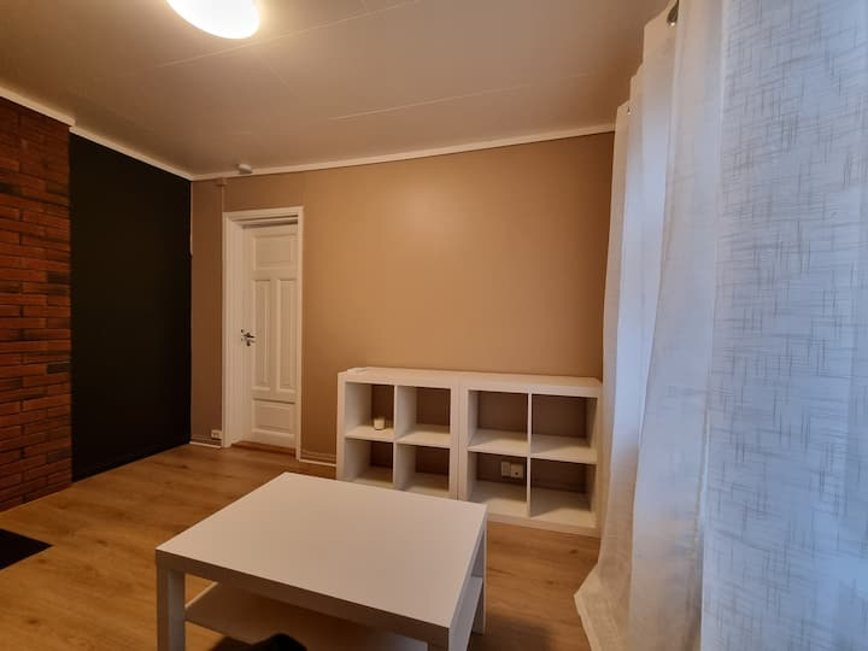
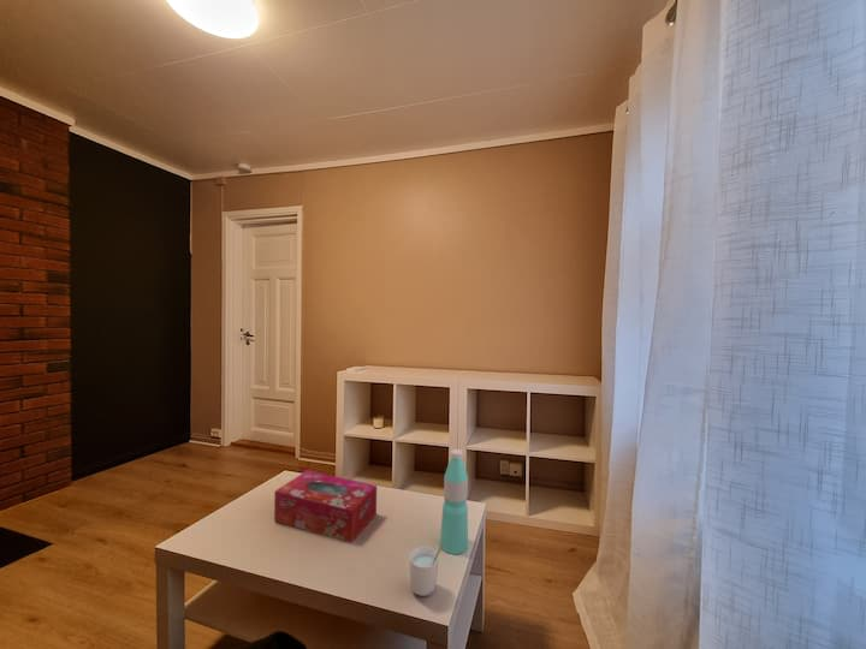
+ water bottle [439,448,469,555]
+ cup [409,546,443,597]
+ tissue box [273,470,378,543]
